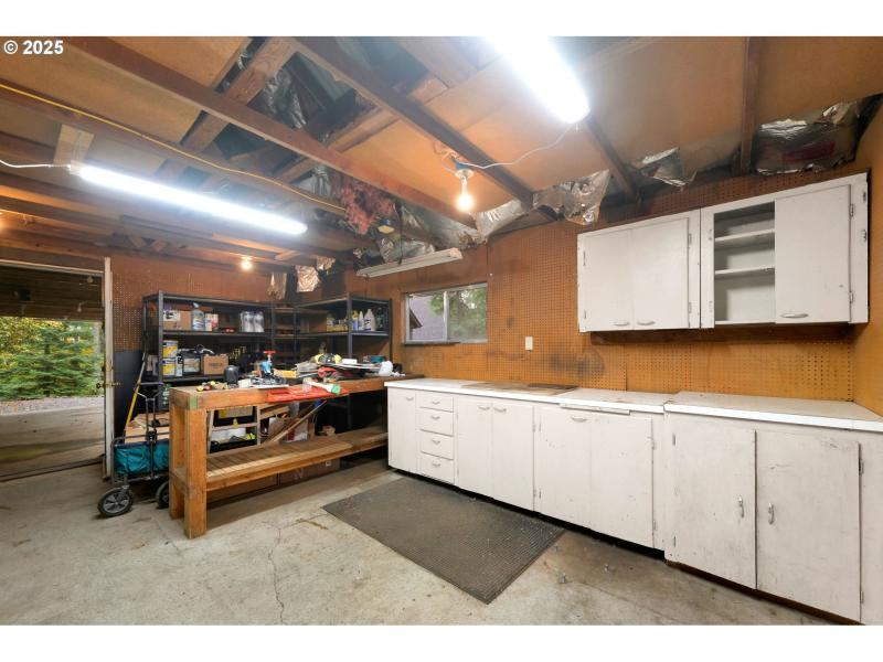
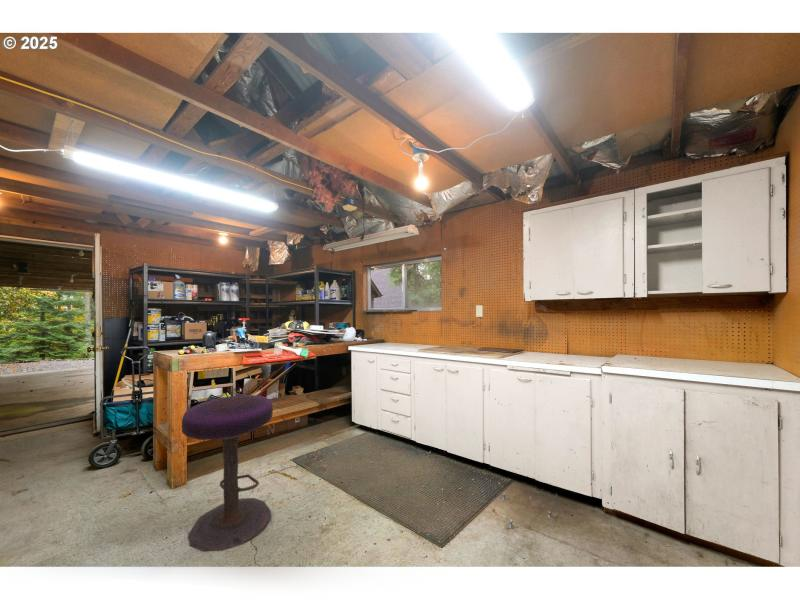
+ stool [181,394,274,552]
